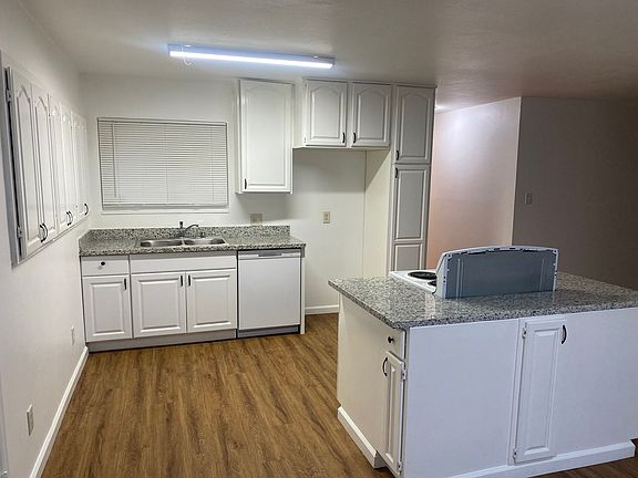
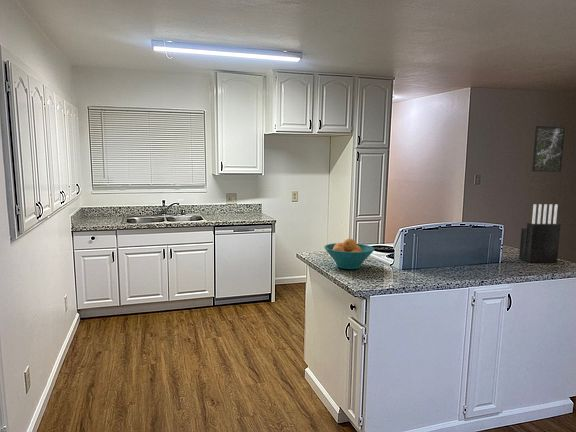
+ fruit bowl [323,237,376,270]
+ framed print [531,125,566,173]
+ knife block [518,203,562,263]
